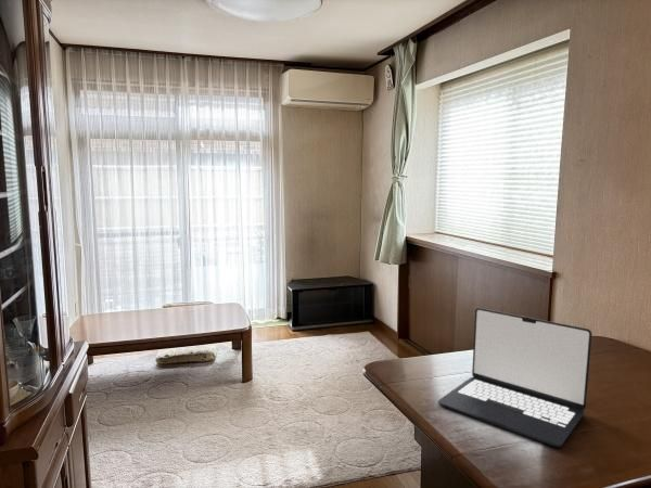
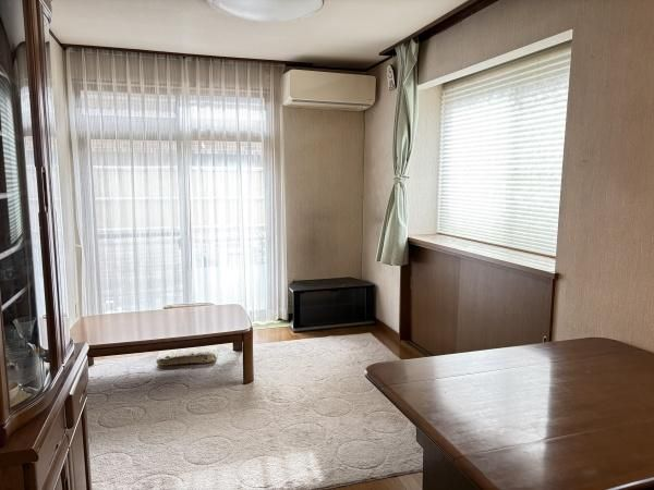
- laptop [437,307,593,448]
